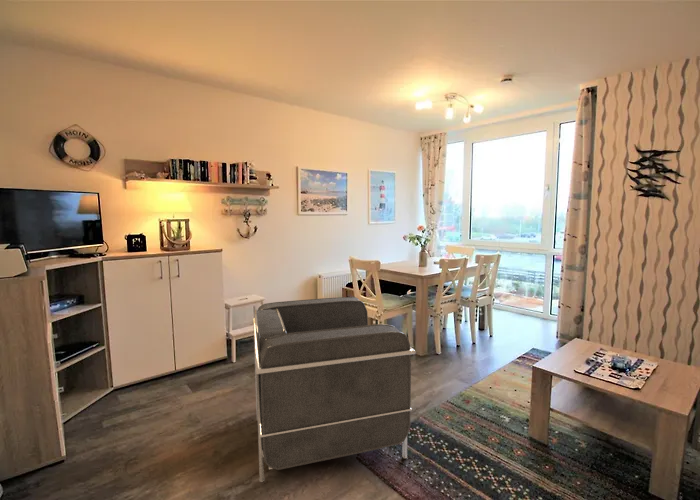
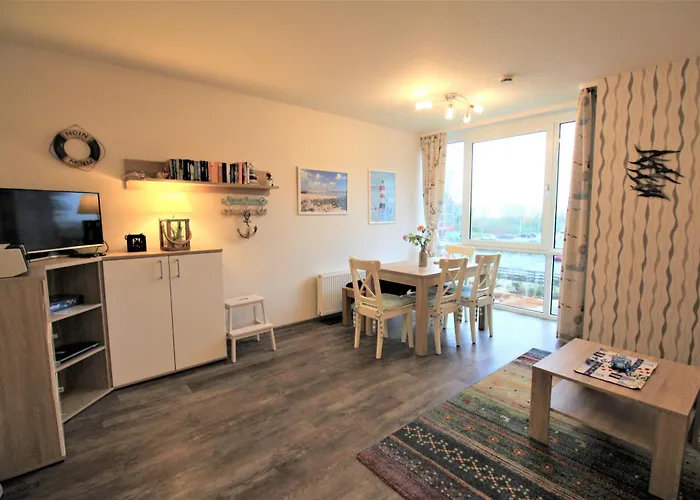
- armchair [252,296,417,483]
